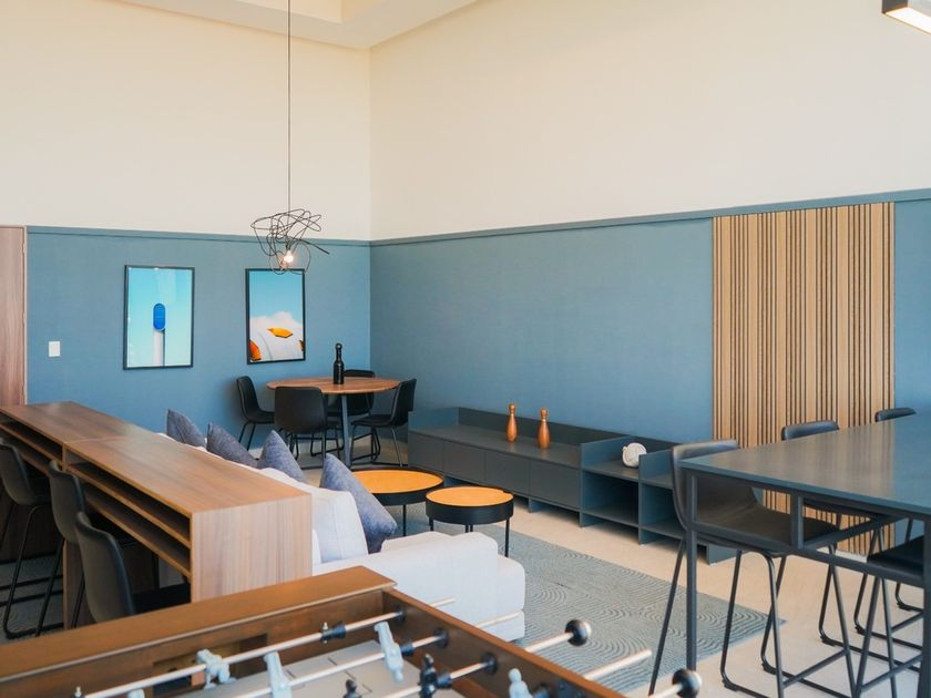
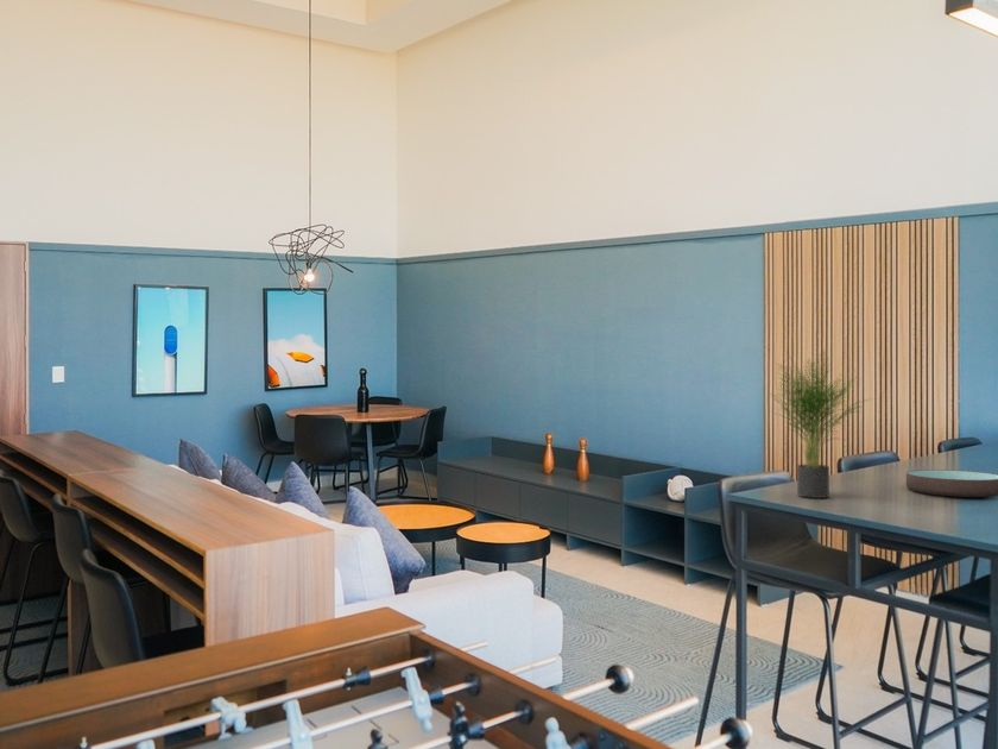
+ potted plant [769,346,873,499]
+ bowl [905,468,998,498]
